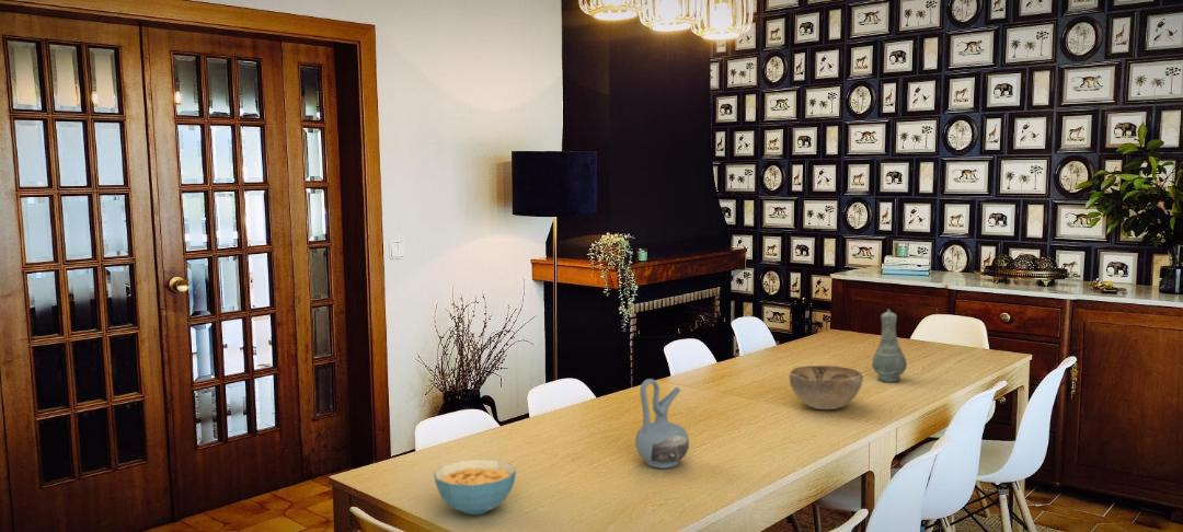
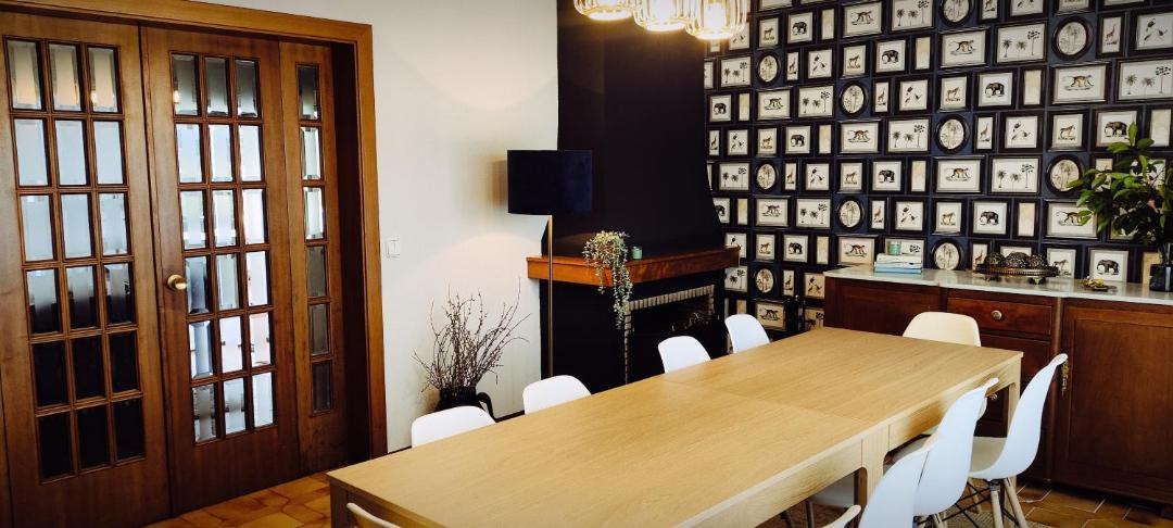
- cereal bowl [433,459,517,516]
- decorative bowl [789,365,864,410]
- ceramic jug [634,378,690,470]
- vase [871,308,908,383]
